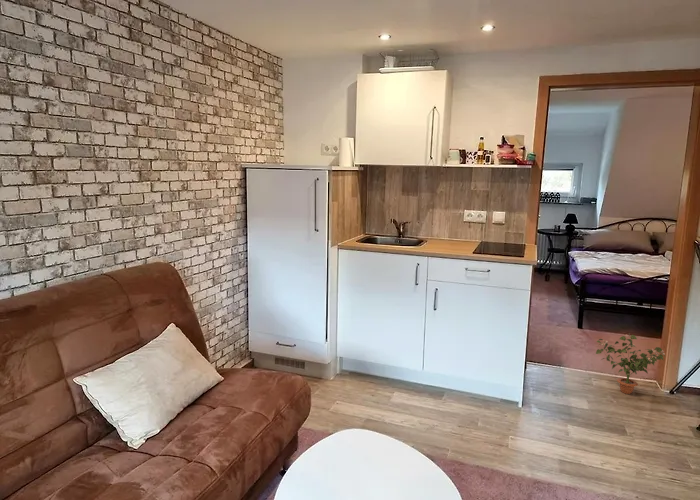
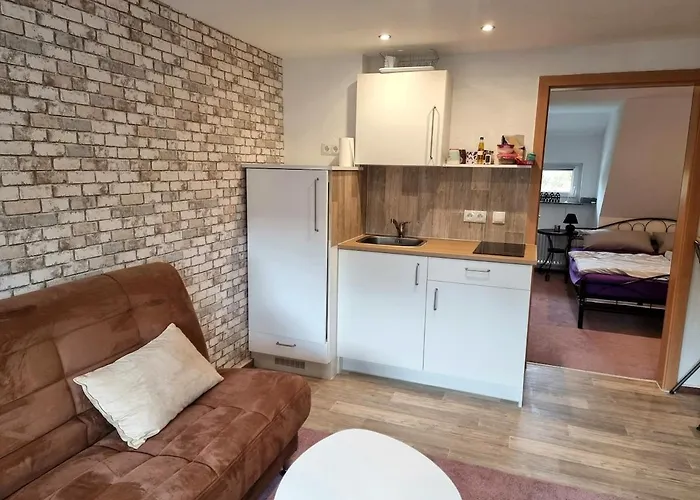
- potted plant [595,333,666,395]
